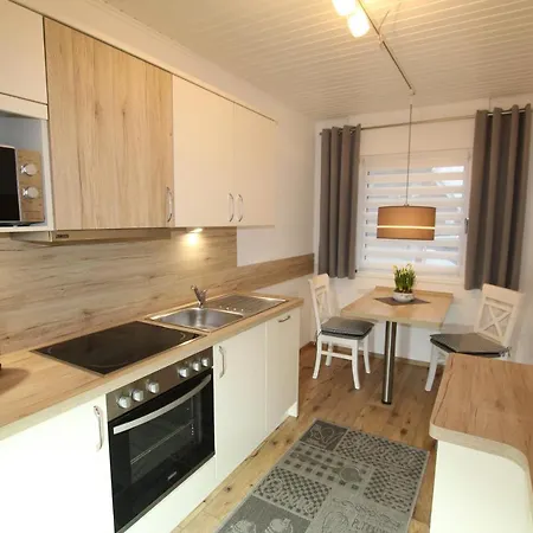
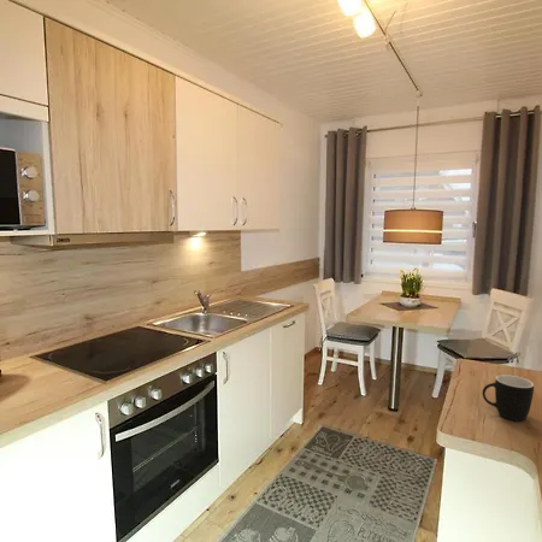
+ mug [481,373,535,423]
